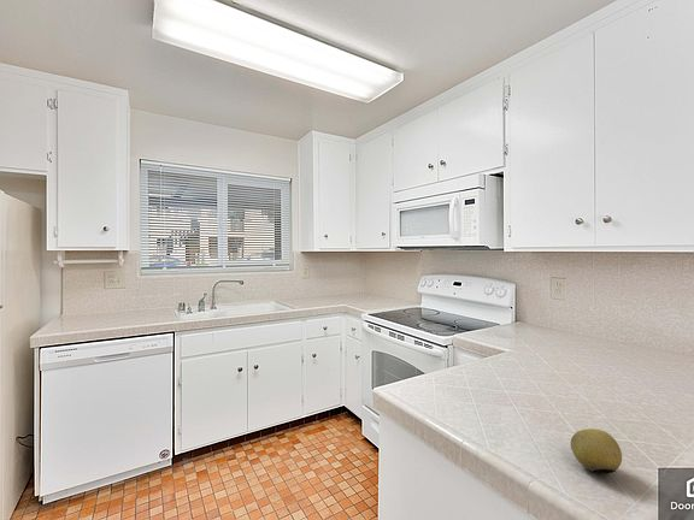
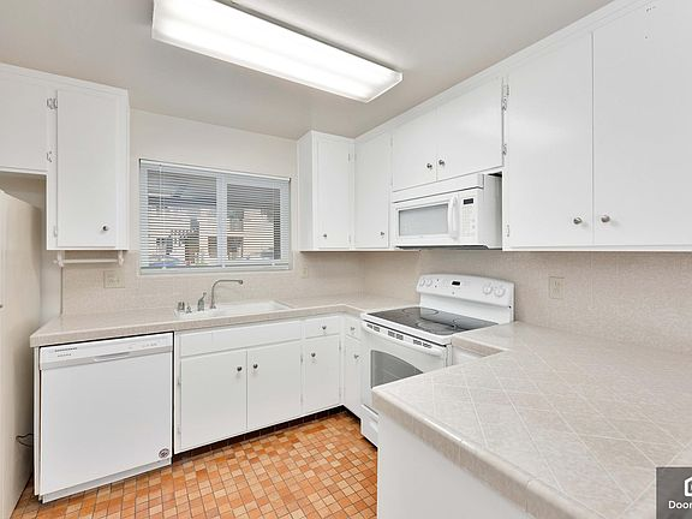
- fruit [570,427,623,474]
